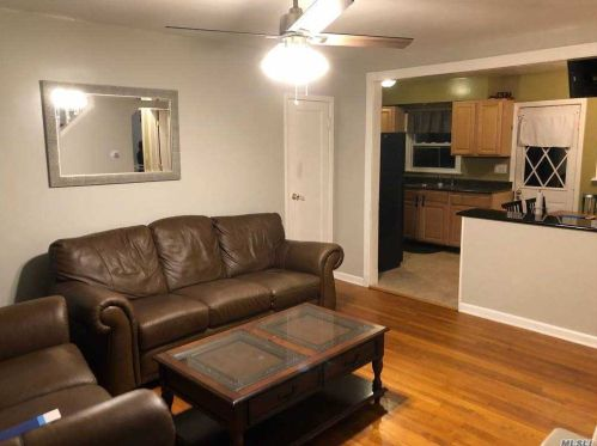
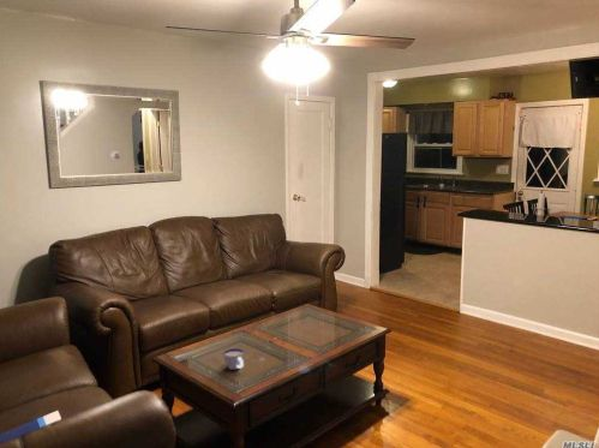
+ cup [223,347,245,371]
